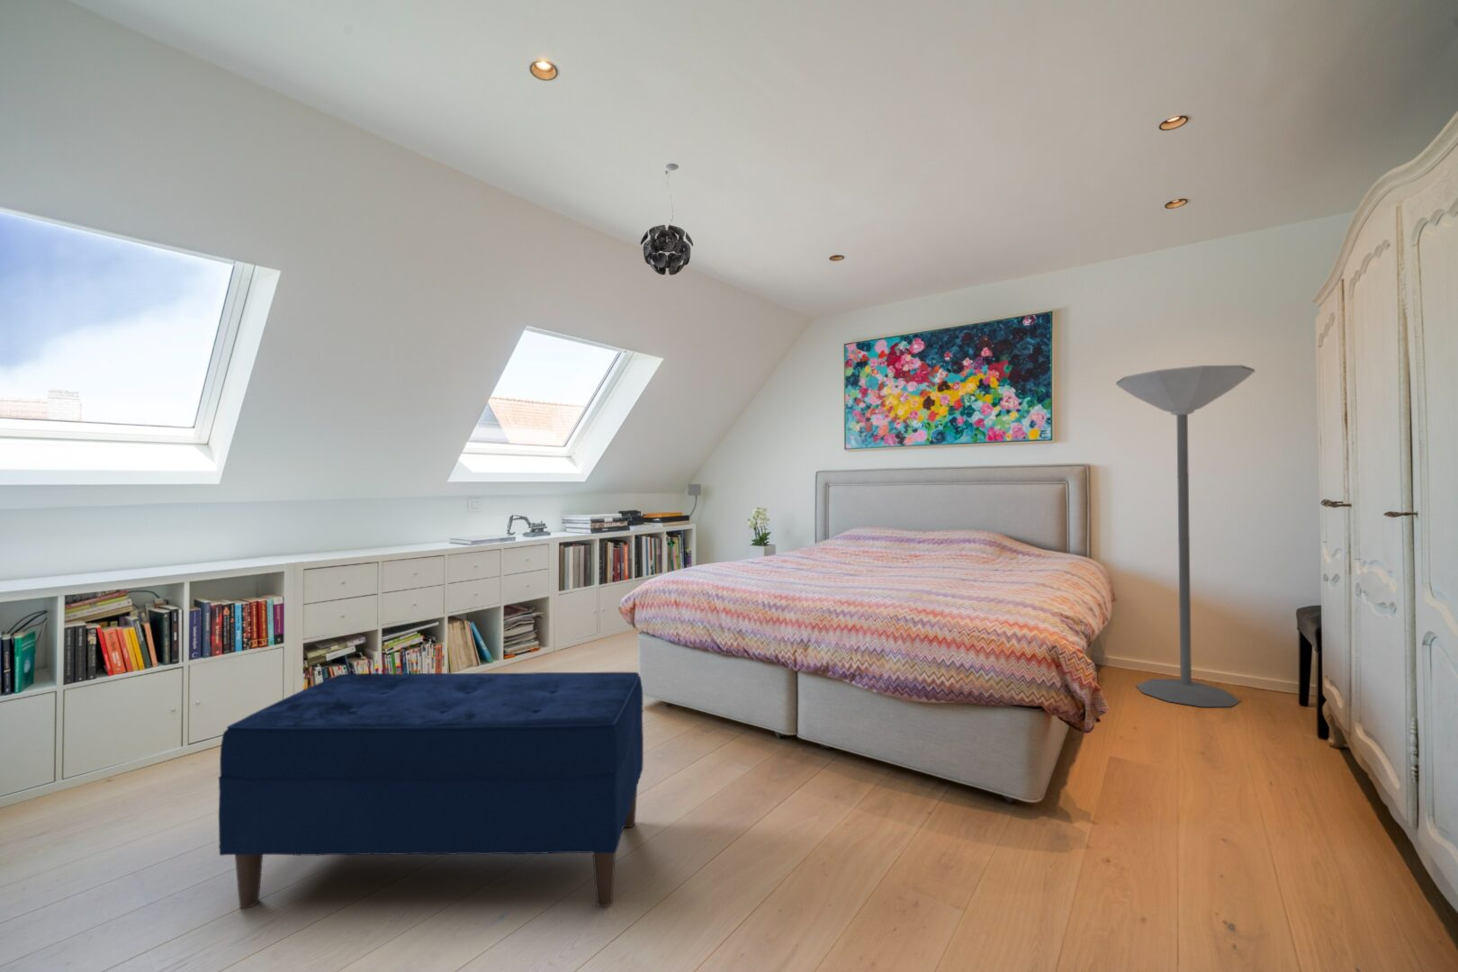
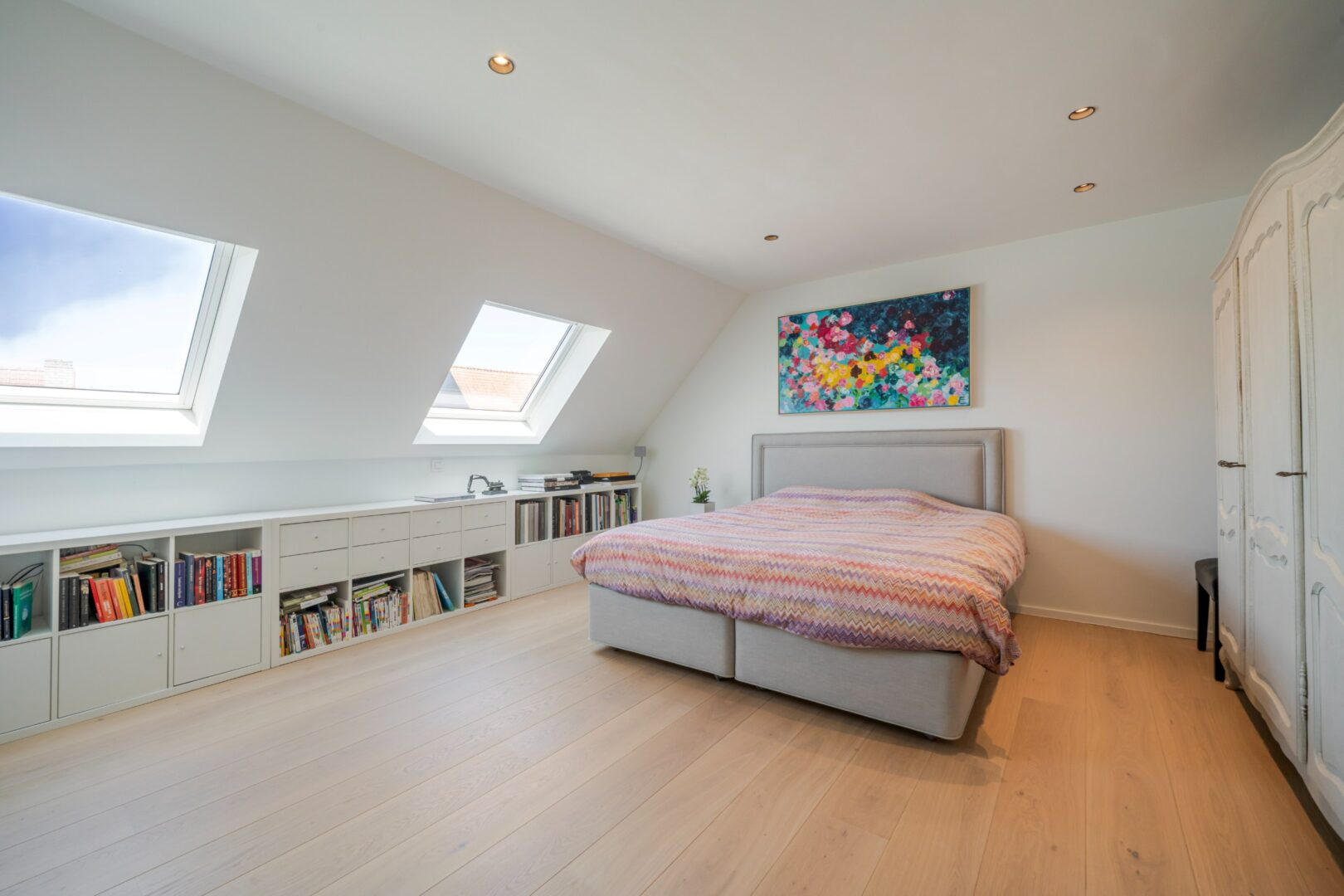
- pendant light [640,163,694,277]
- bench [217,672,644,909]
- floor lamp [1115,364,1255,707]
